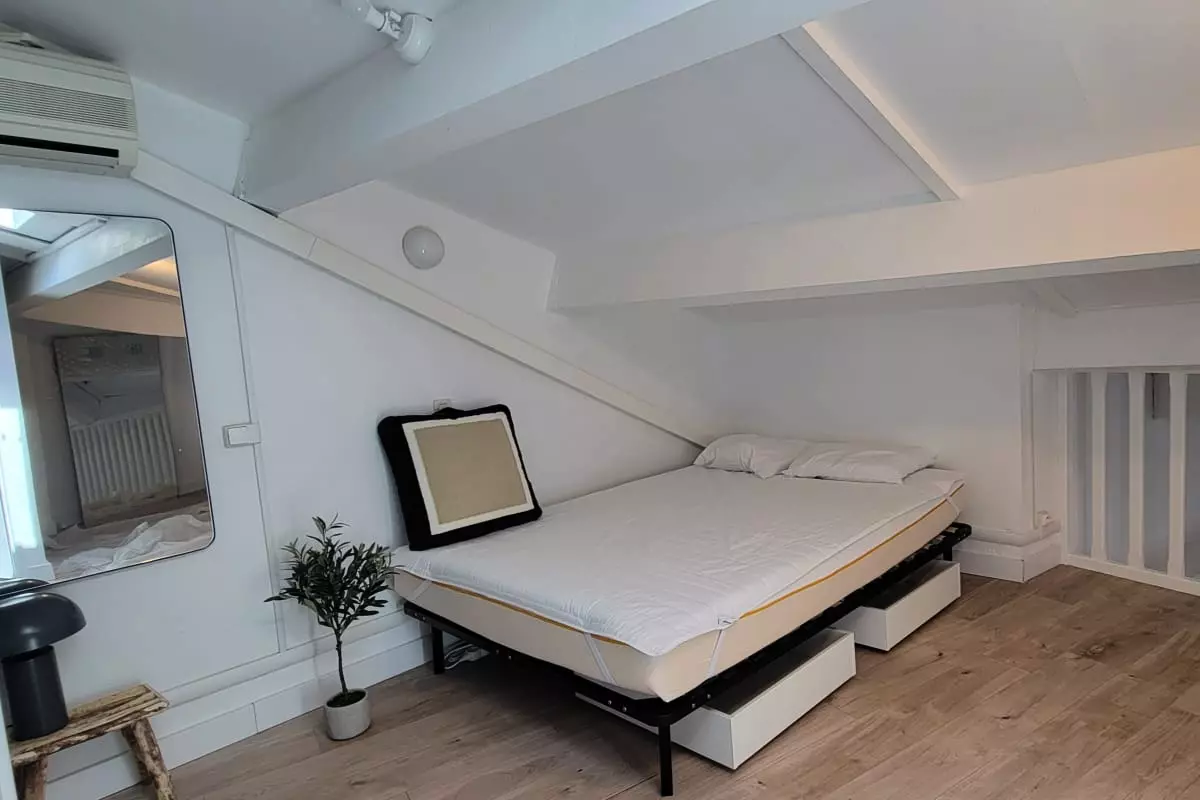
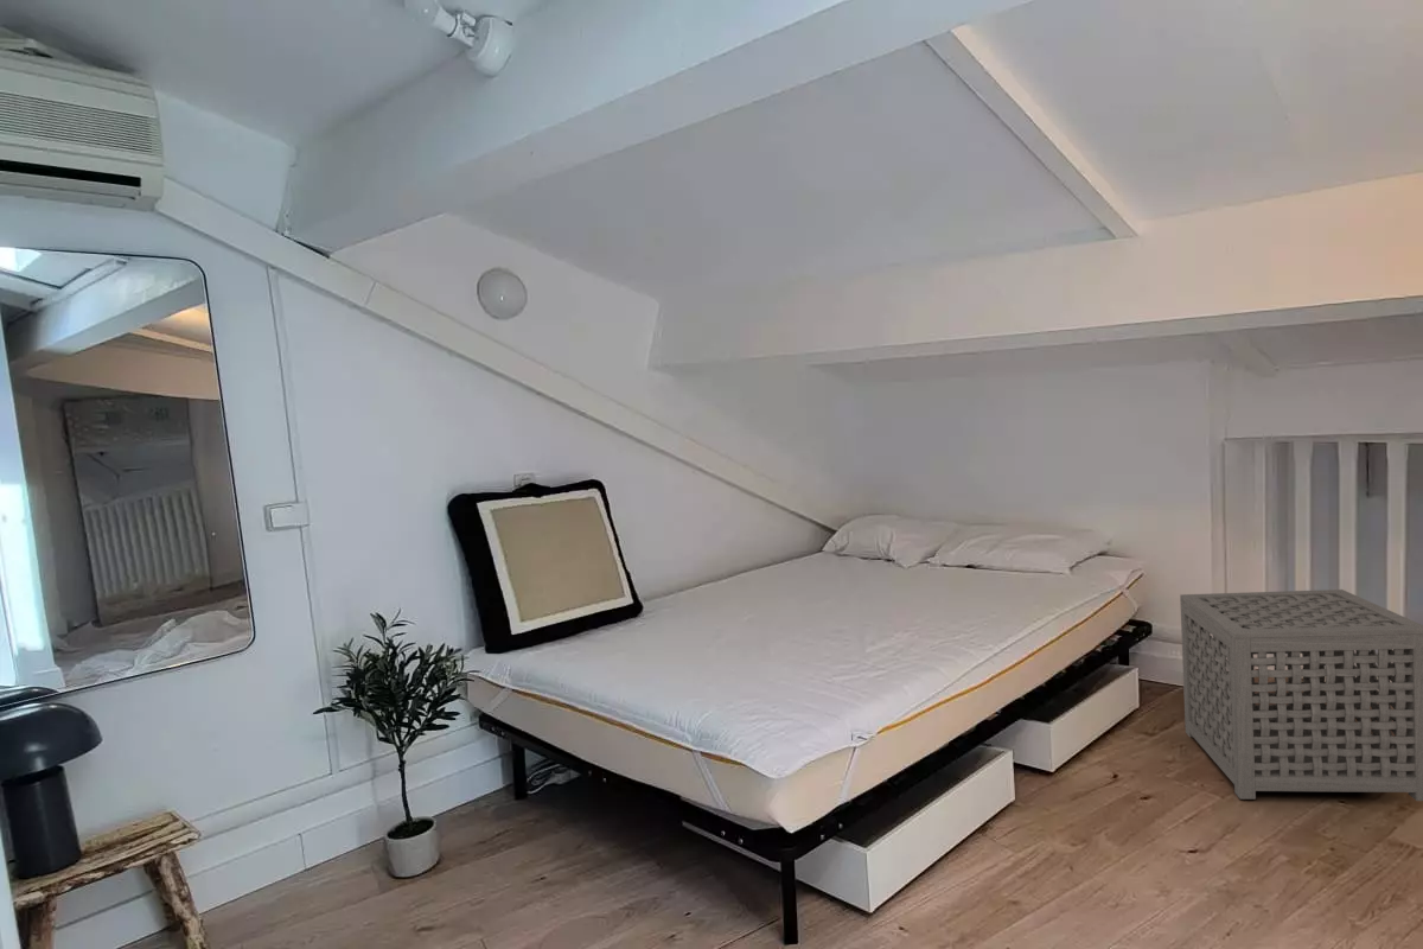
+ side table [1179,588,1423,802]
